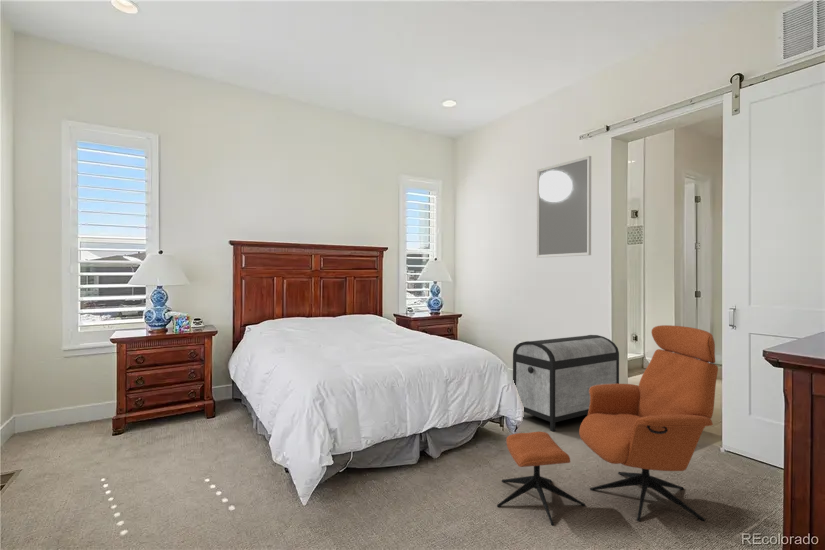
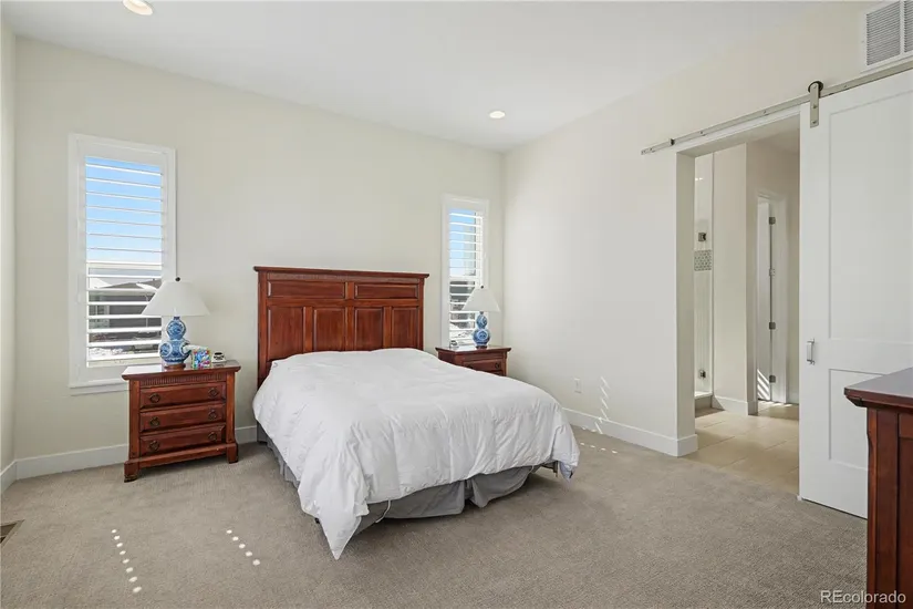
- home mirror [536,155,592,259]
- storage chest [512,334,620,432]
- armchair [496,324,719,526]
